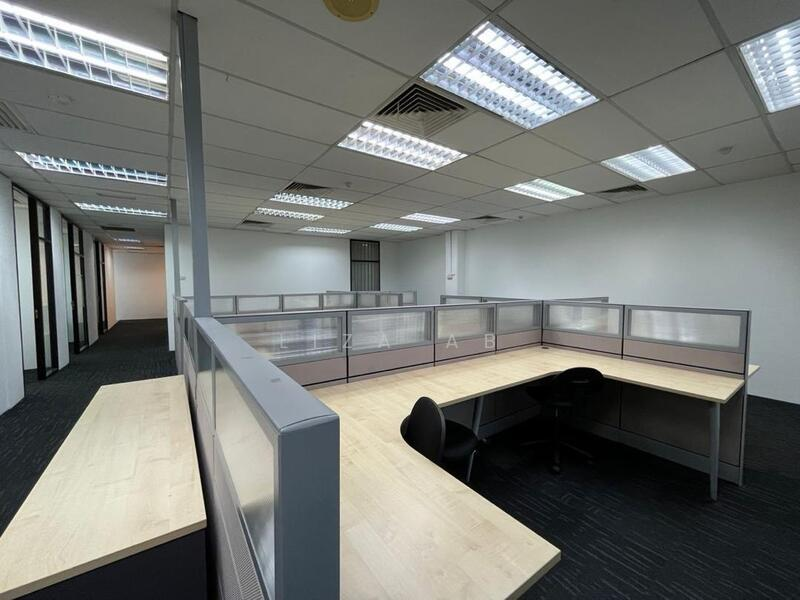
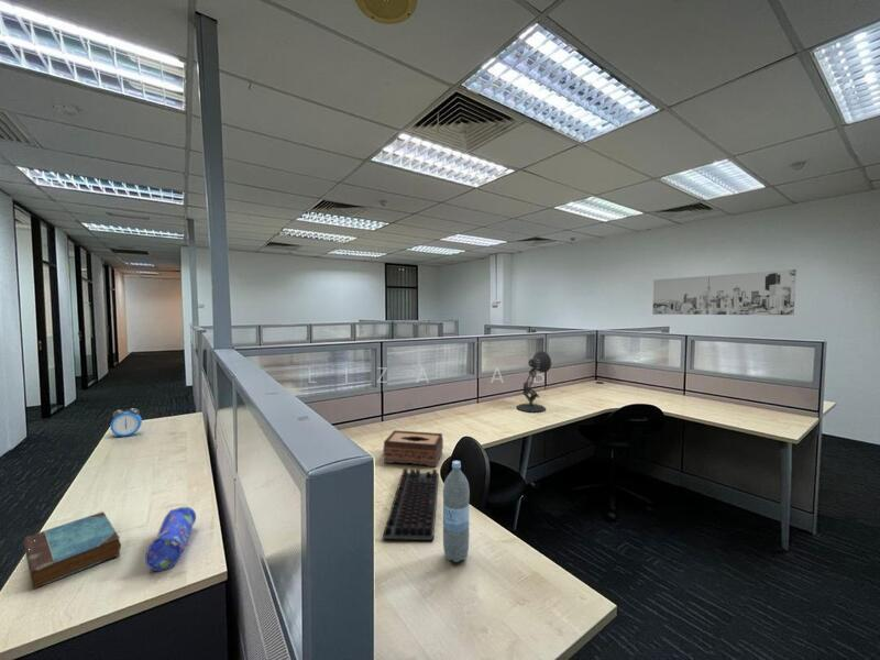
+ desk lamp [516,350,552,414]
+ computer keyboard [382,468,440,541]
+ tissue box [382,429,444,468]
+ book [23,510,122,590]
+ pencil case [144,506,197,572]
+ water bottle [442,460,471,563]
+ wall art [651,268,798,316]
+ alarm clock [109,407,143,438]
